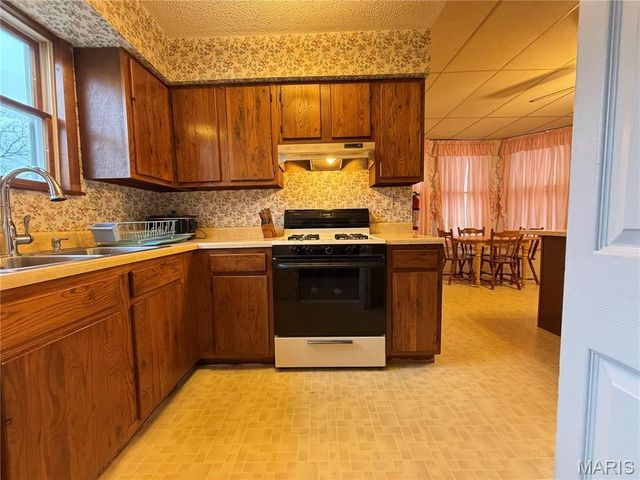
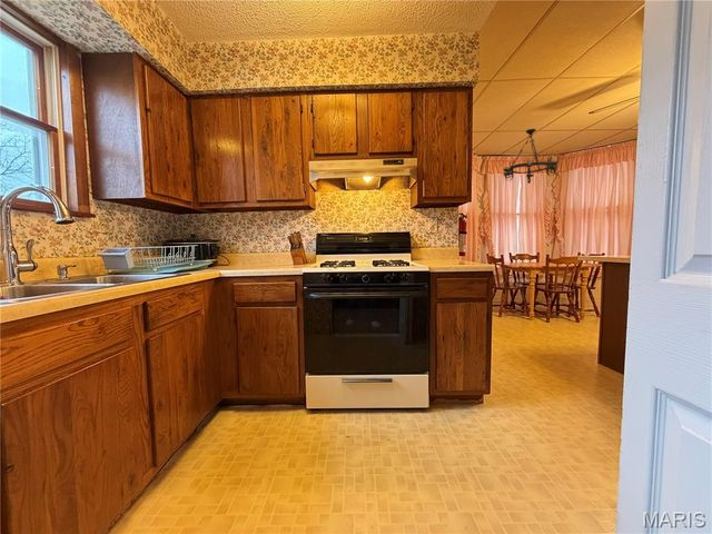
+ chandelier [502,128,558,185]
